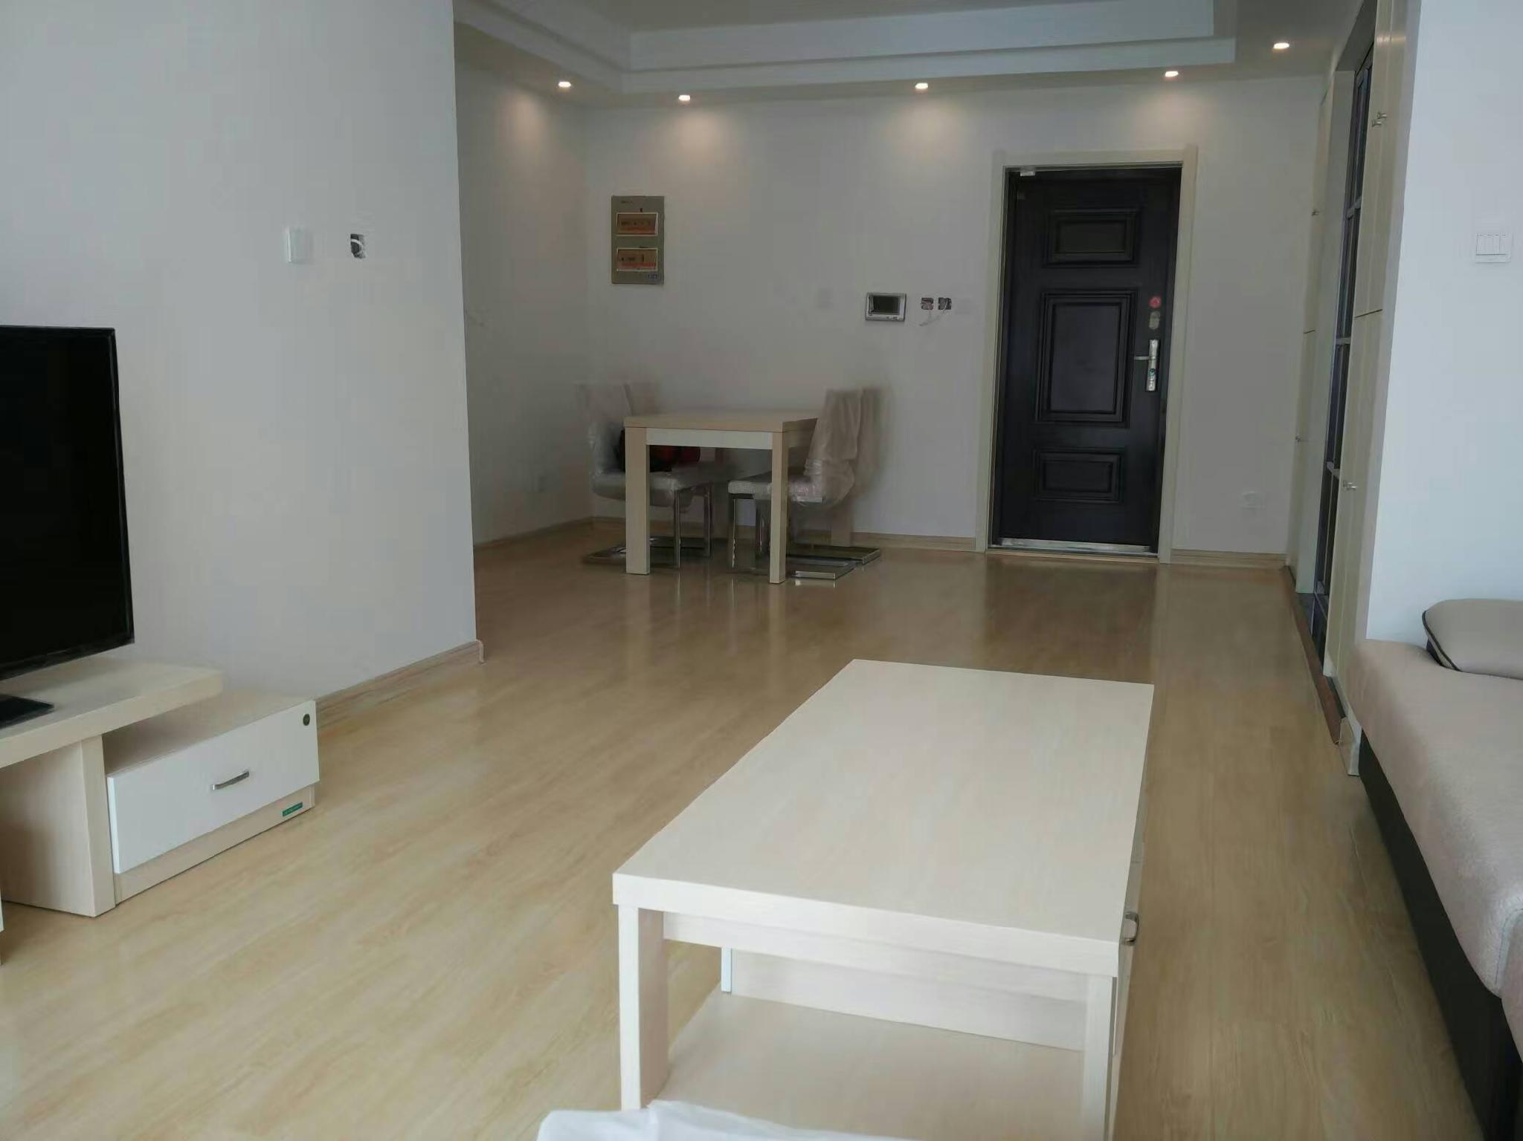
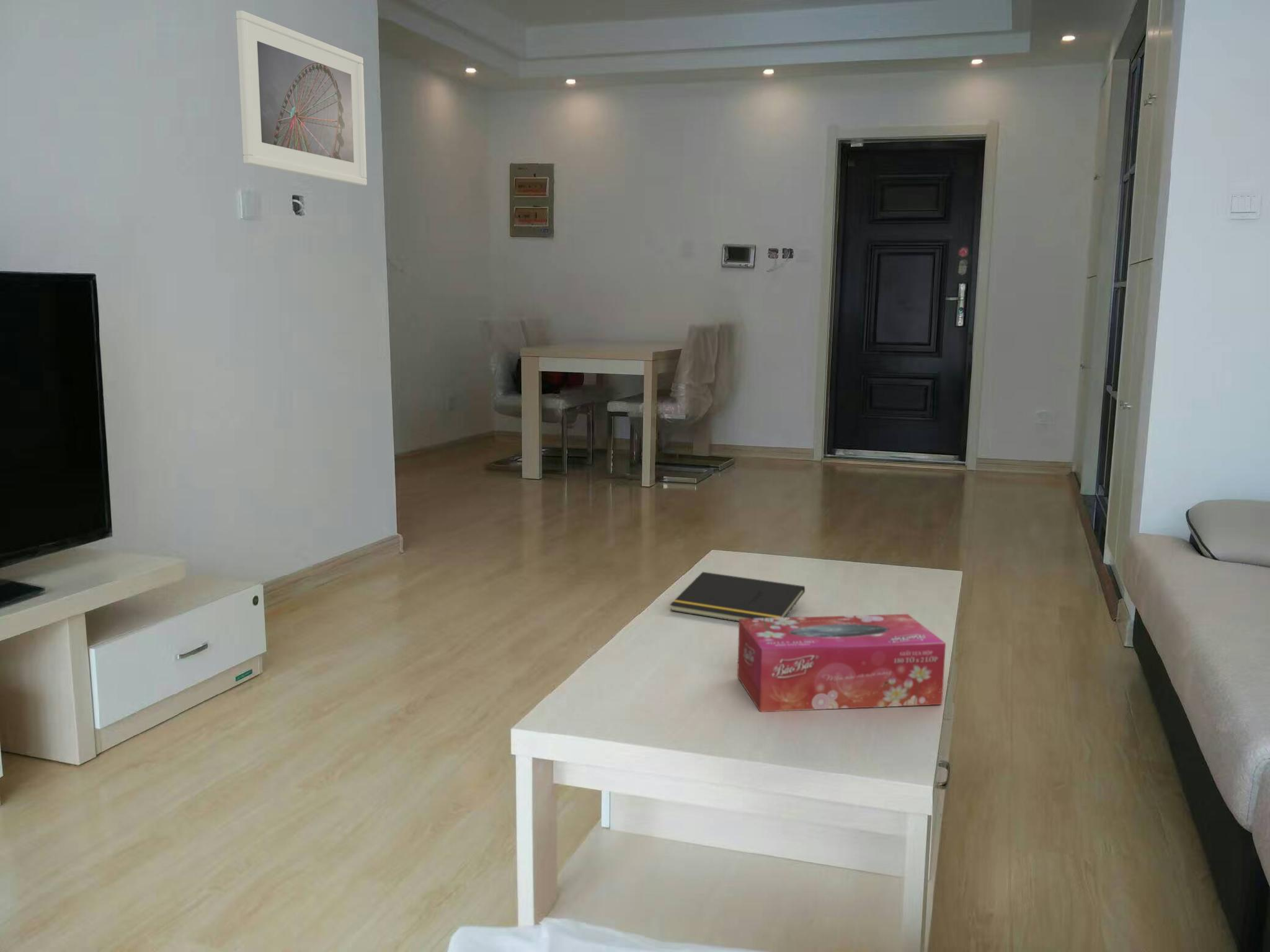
+ tissue box [737,614,946,713]
+ notepad [669,571,806,622]
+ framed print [235,10,368,186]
